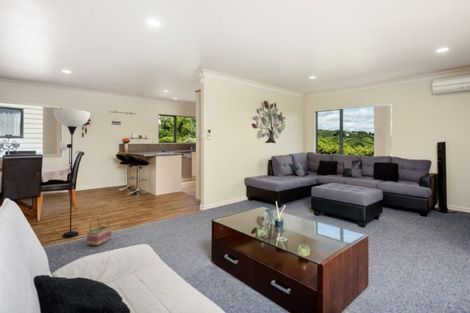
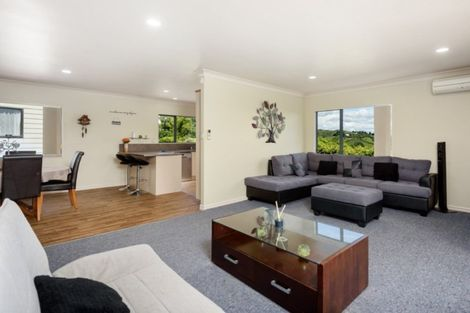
- floor lamp [52,108,91,238]
- basket [86,216,113,247]
